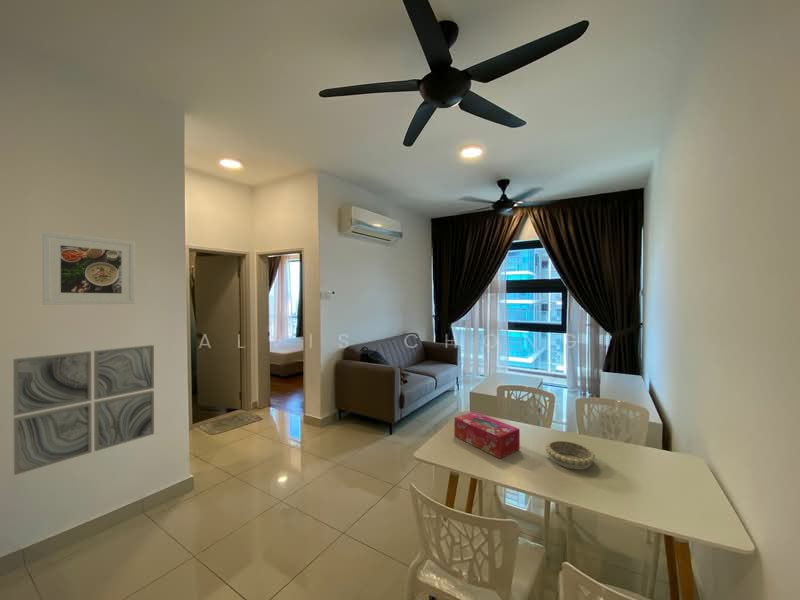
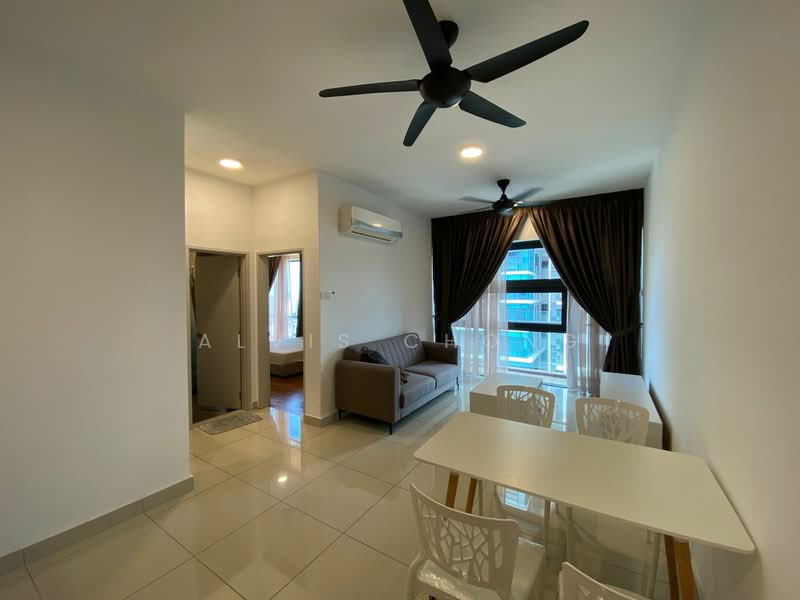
- decorative bowl [544,440,596,470]
- wall art [12,344,155,476]
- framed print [41,230,136,306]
- tissue box [453,411,521,459]
